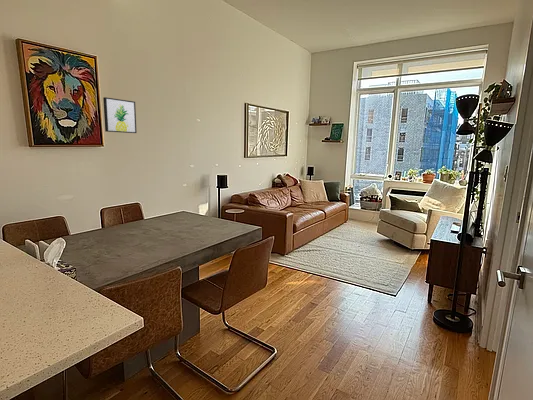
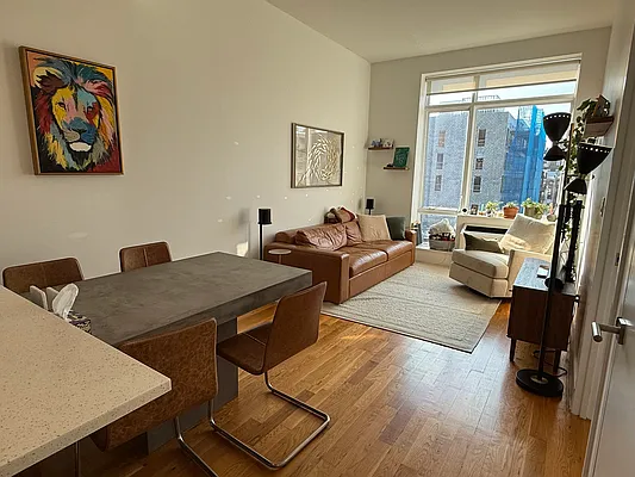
- wall art [102,96,138,134]
